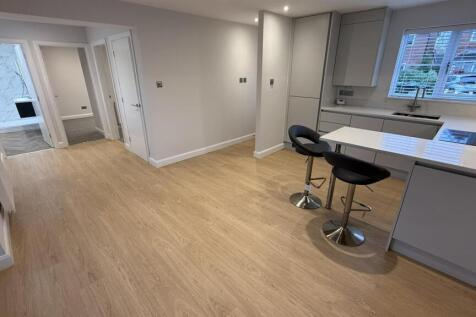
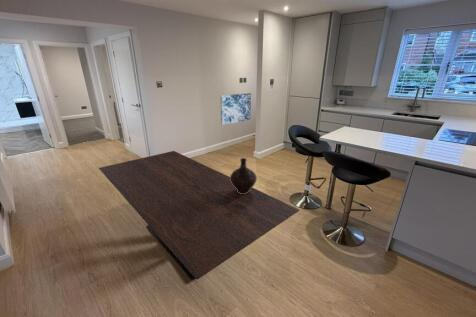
+ dining table [98,150,300,280]
+ ceramic jug [229,157,258,194]
+ wall art [219,92,252,126]
